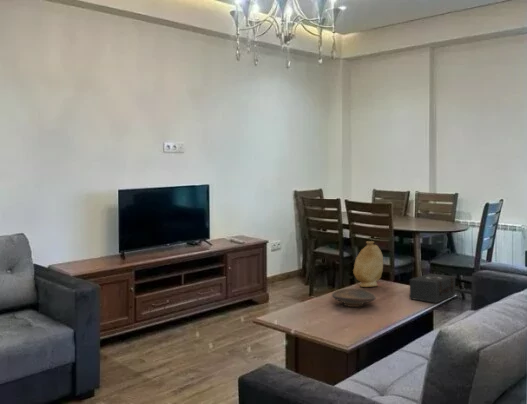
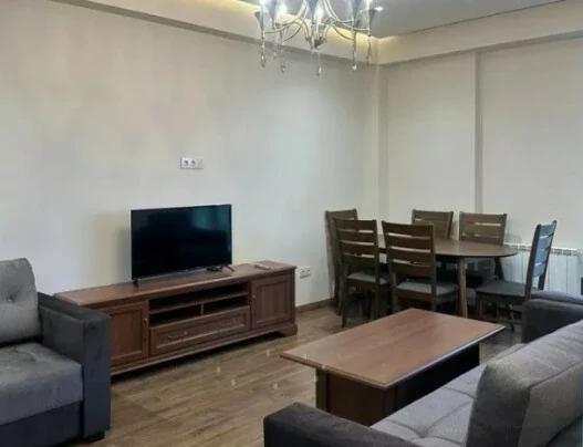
- decorative bowl [331,288,377,308]
- first aid kit [409,273,456,304]
- vase [352,240,384,288]
